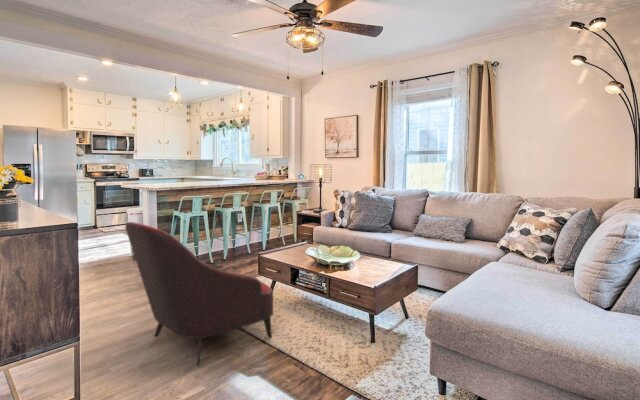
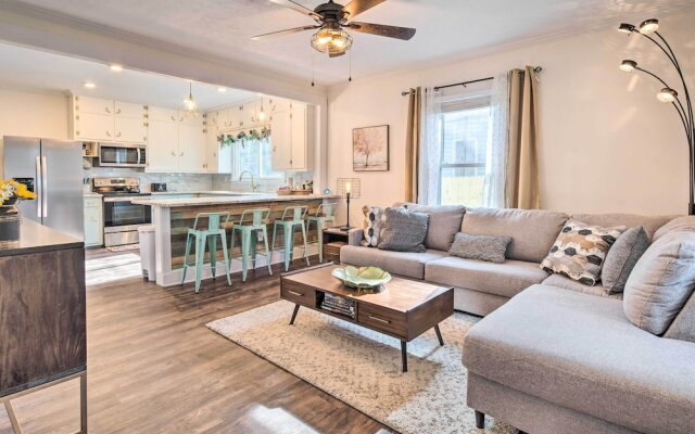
- armchair [124,221,274,367]
